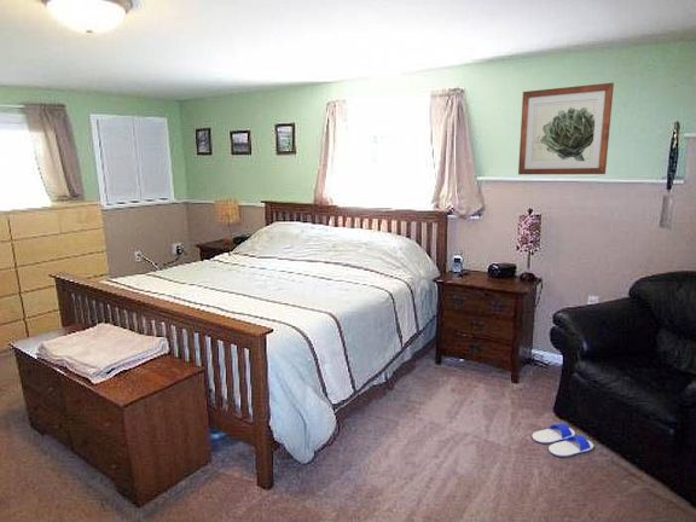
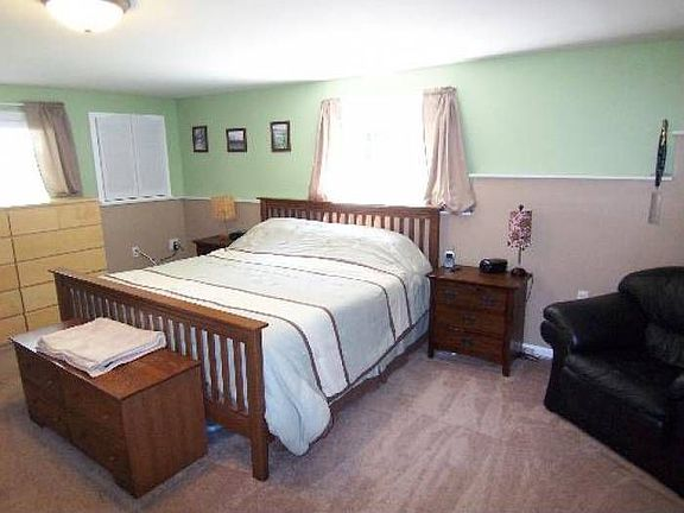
- wall art [517,81,615,175]
- flip-flop [530,423,594,458]
